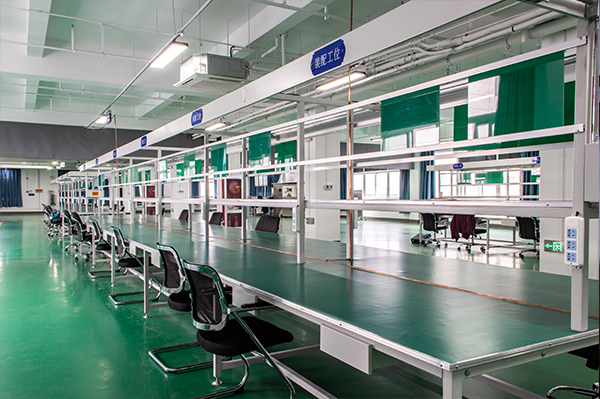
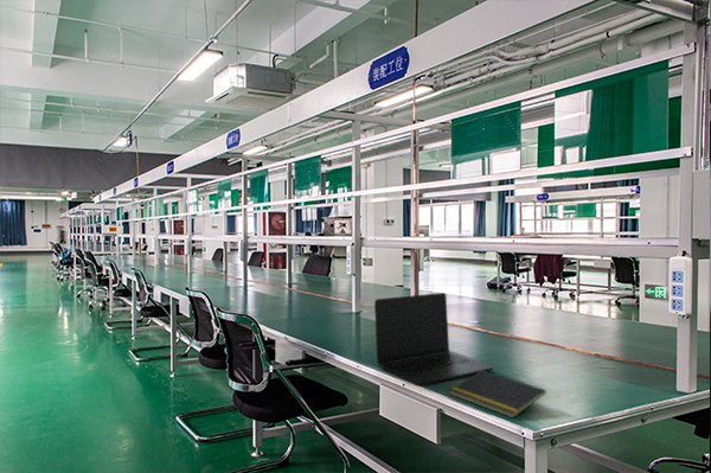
+ notepad [448,370,547,420]
+ laptop [373,292,494,386]
